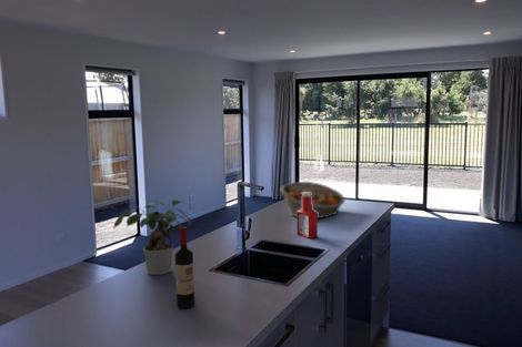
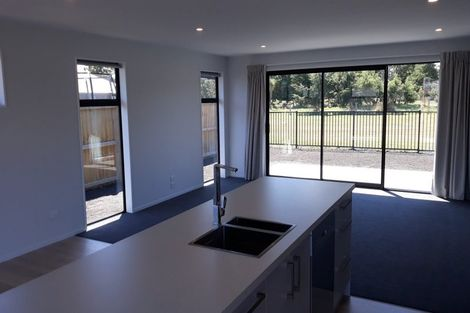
- fruit basket [279,181,345,220]
- soap bottle [295,193,319,239]
- wine bottle [173,226,195,309]
- potted plant [112,200,192,276]
